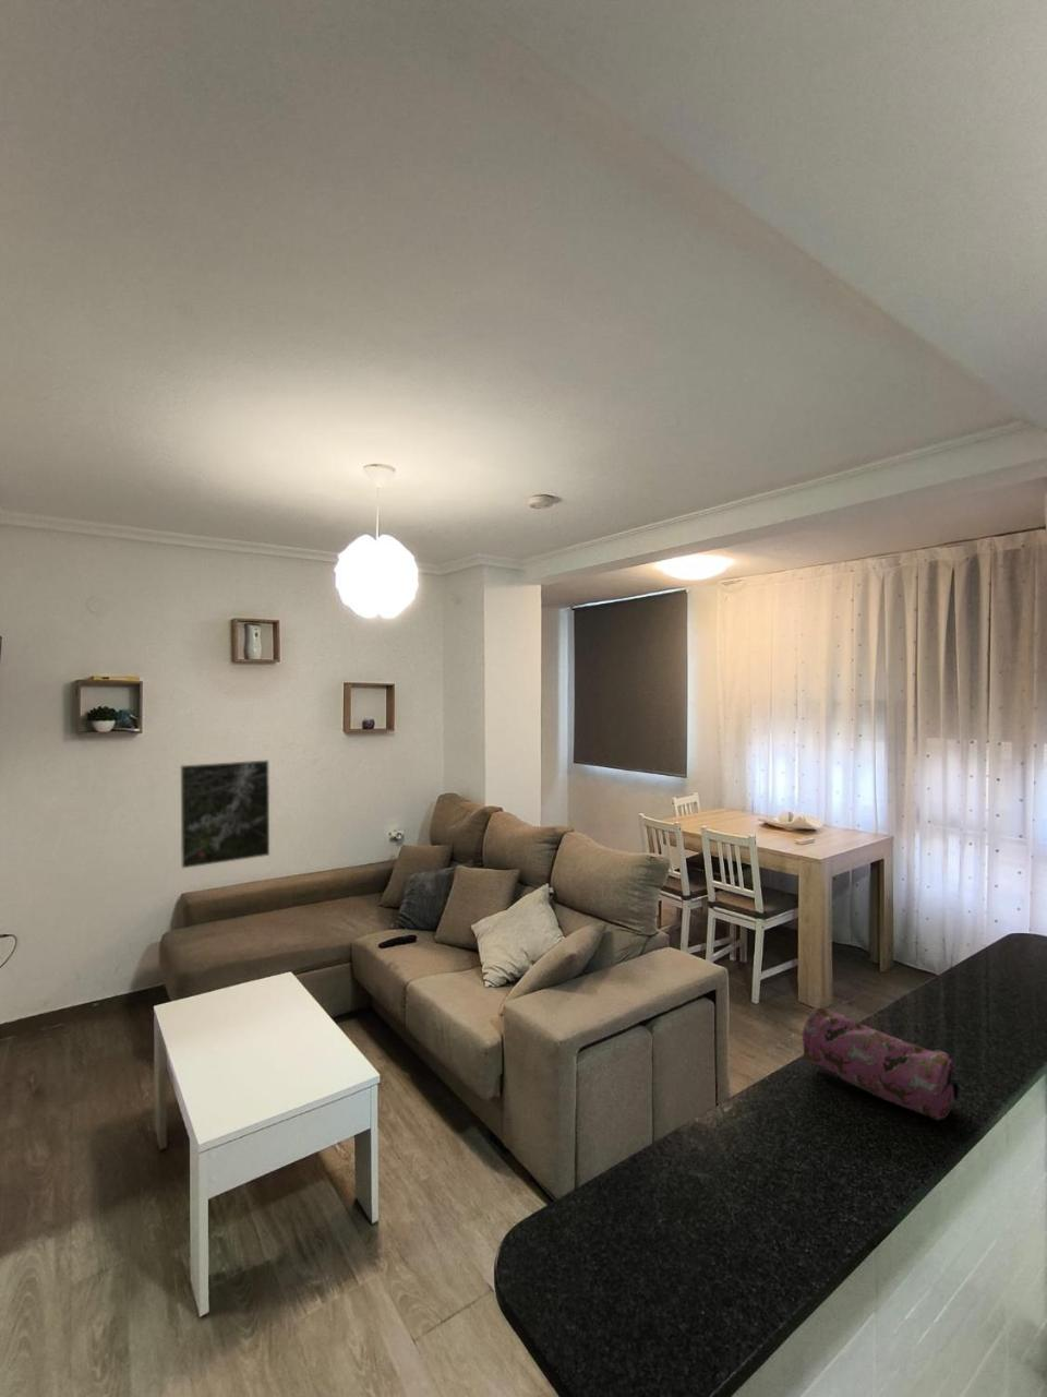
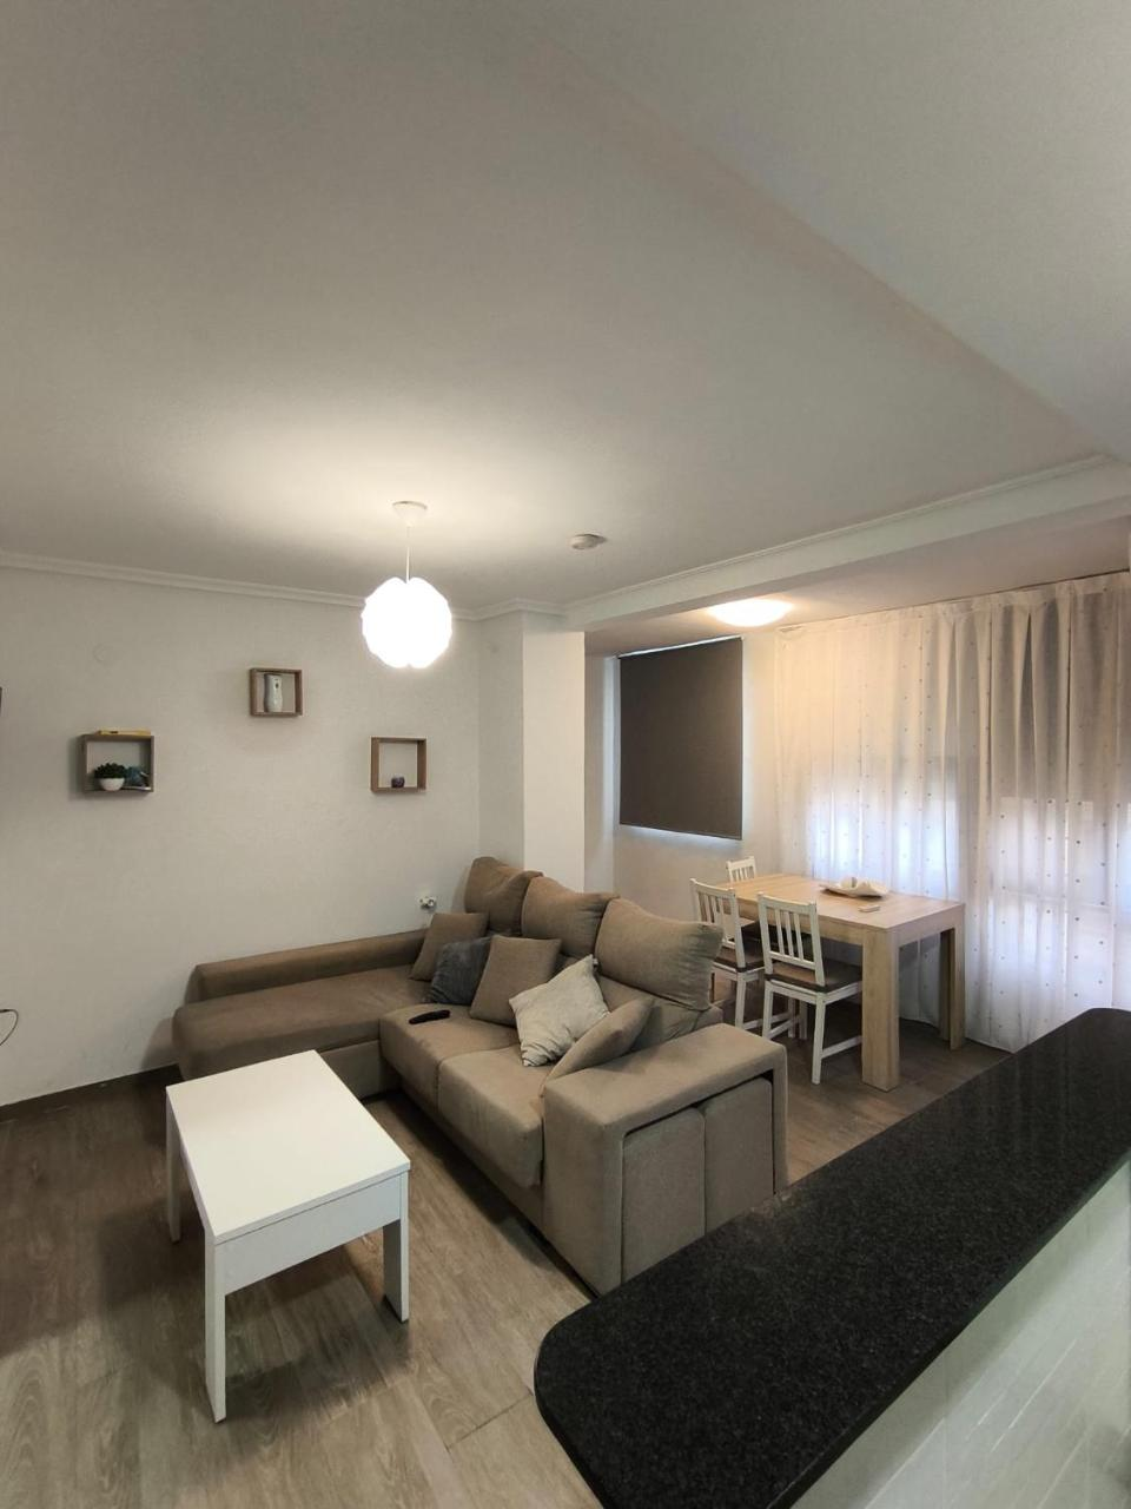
- pencil case [802,1005,960,1121]
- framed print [180,760,271,869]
